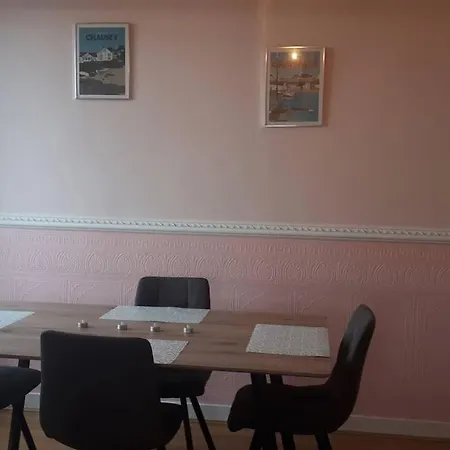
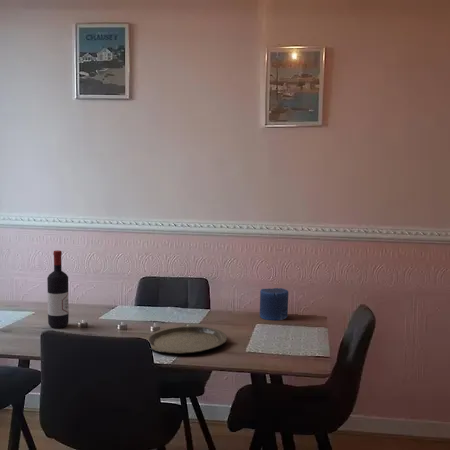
+ wine bottle [46,249,70,329]
+ plate [143,325,228,355]
+ candle [259,287,289,321]
